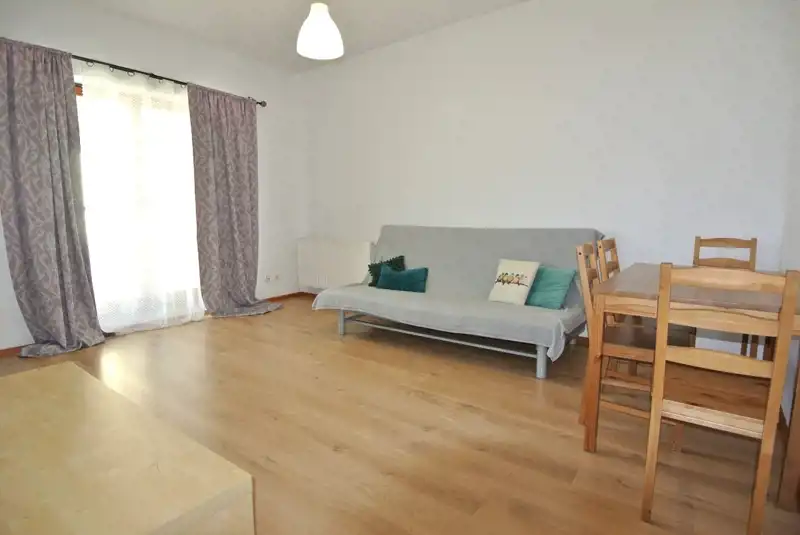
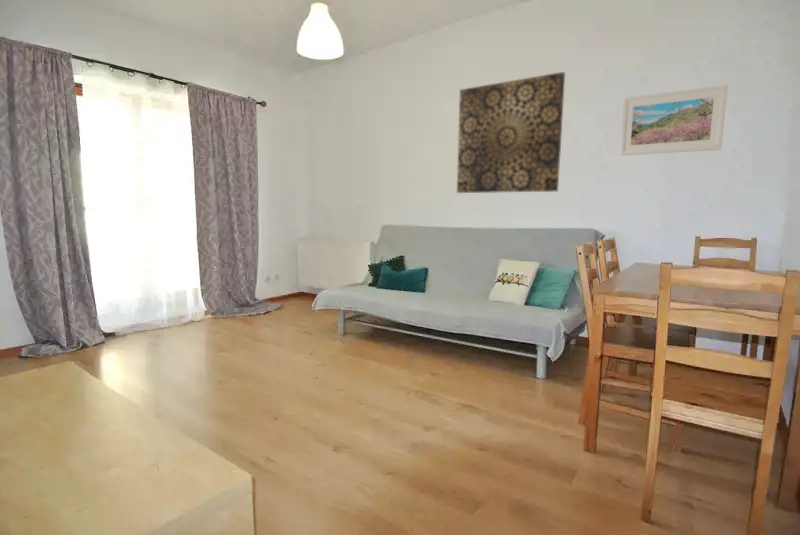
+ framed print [619,84,729,156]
+ wall art [456,71,566,194]
